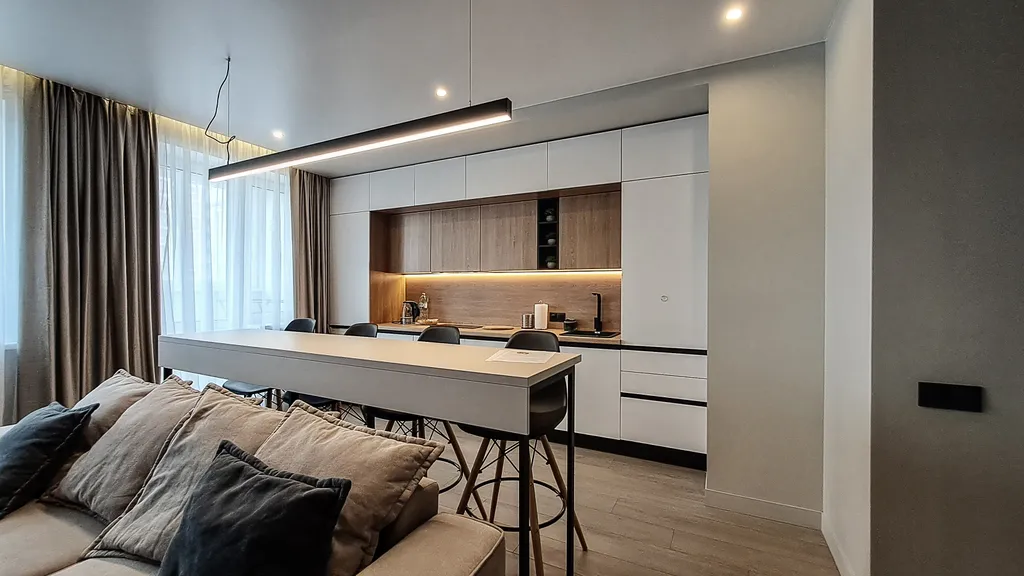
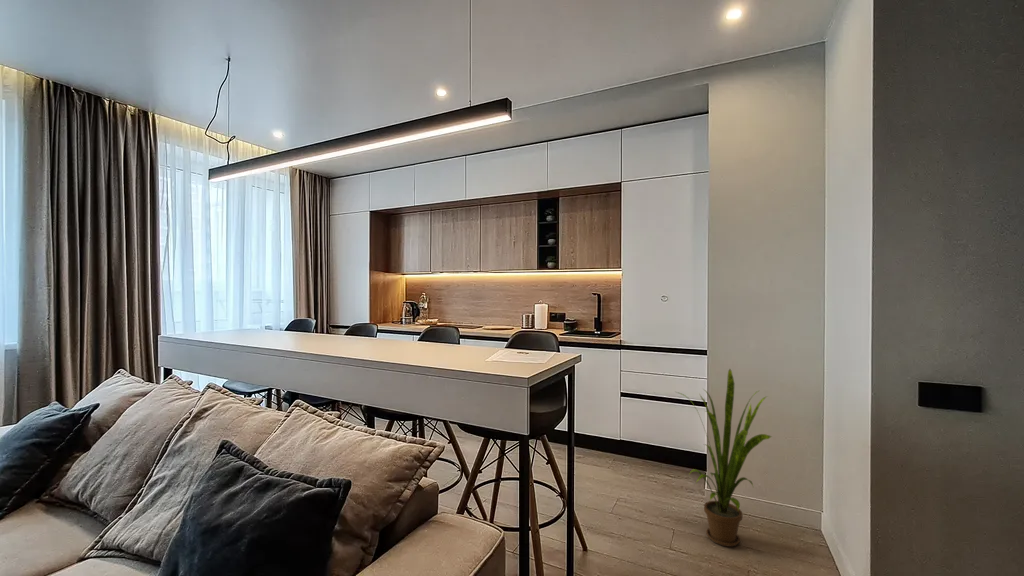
+ house plant [675,368,773,548]
